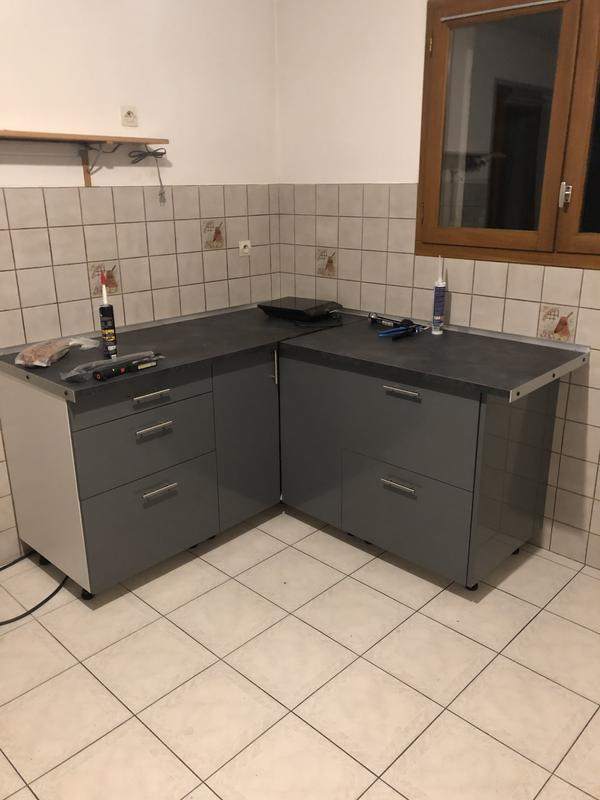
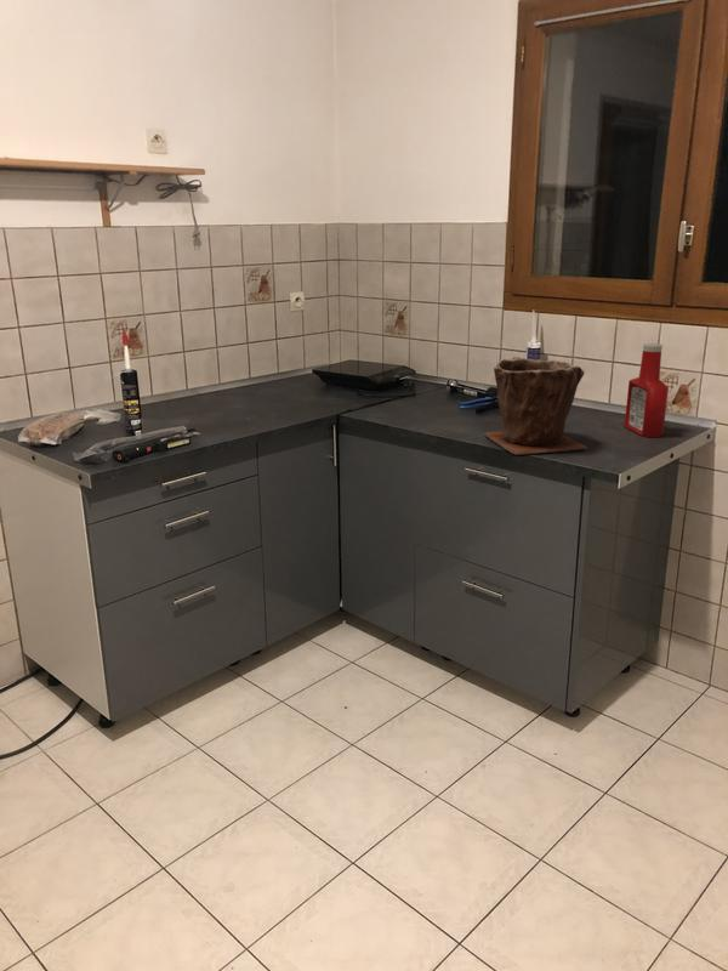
+ soap bottle [624,342,670,438]
+ plant pot [483,356,588,456]
